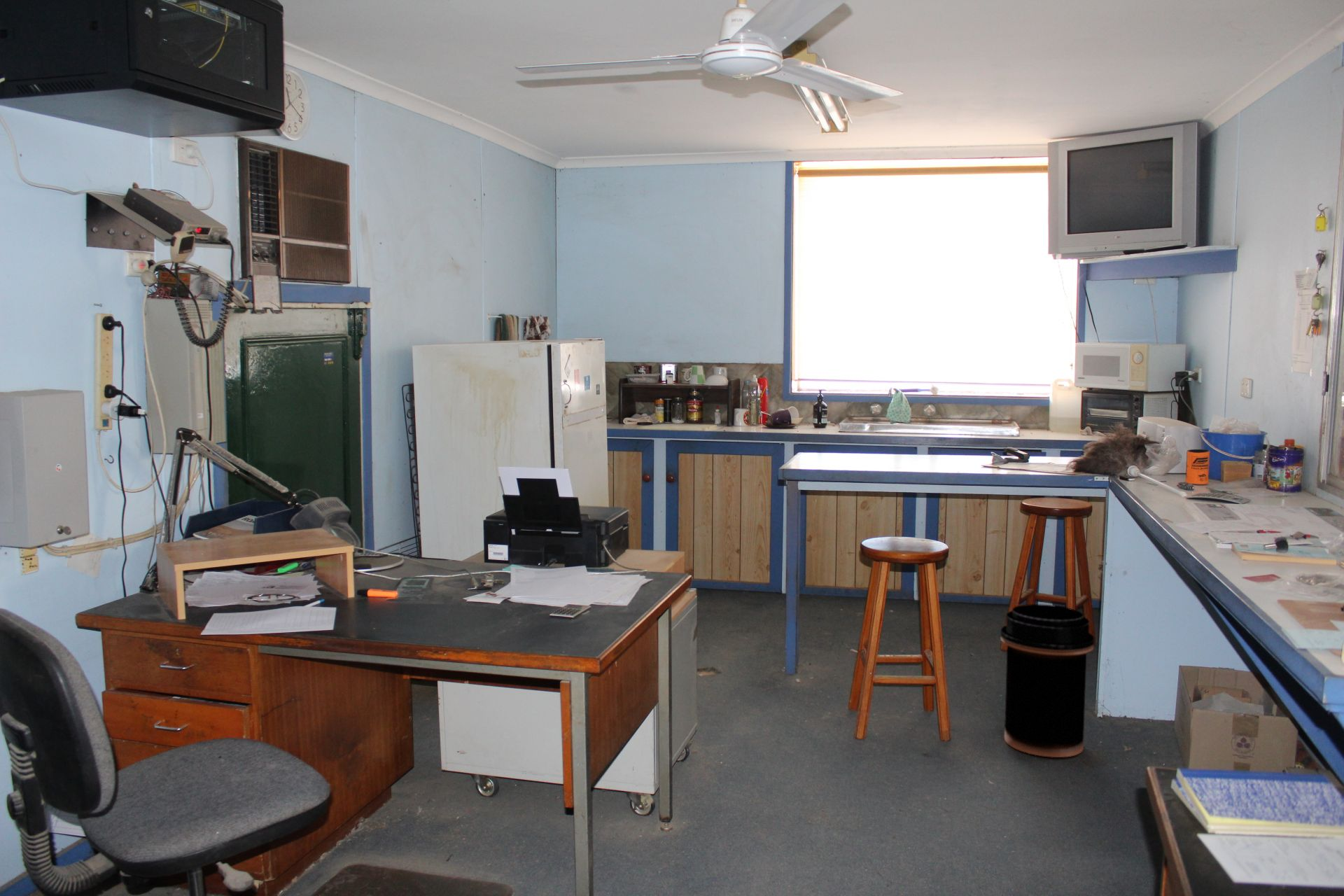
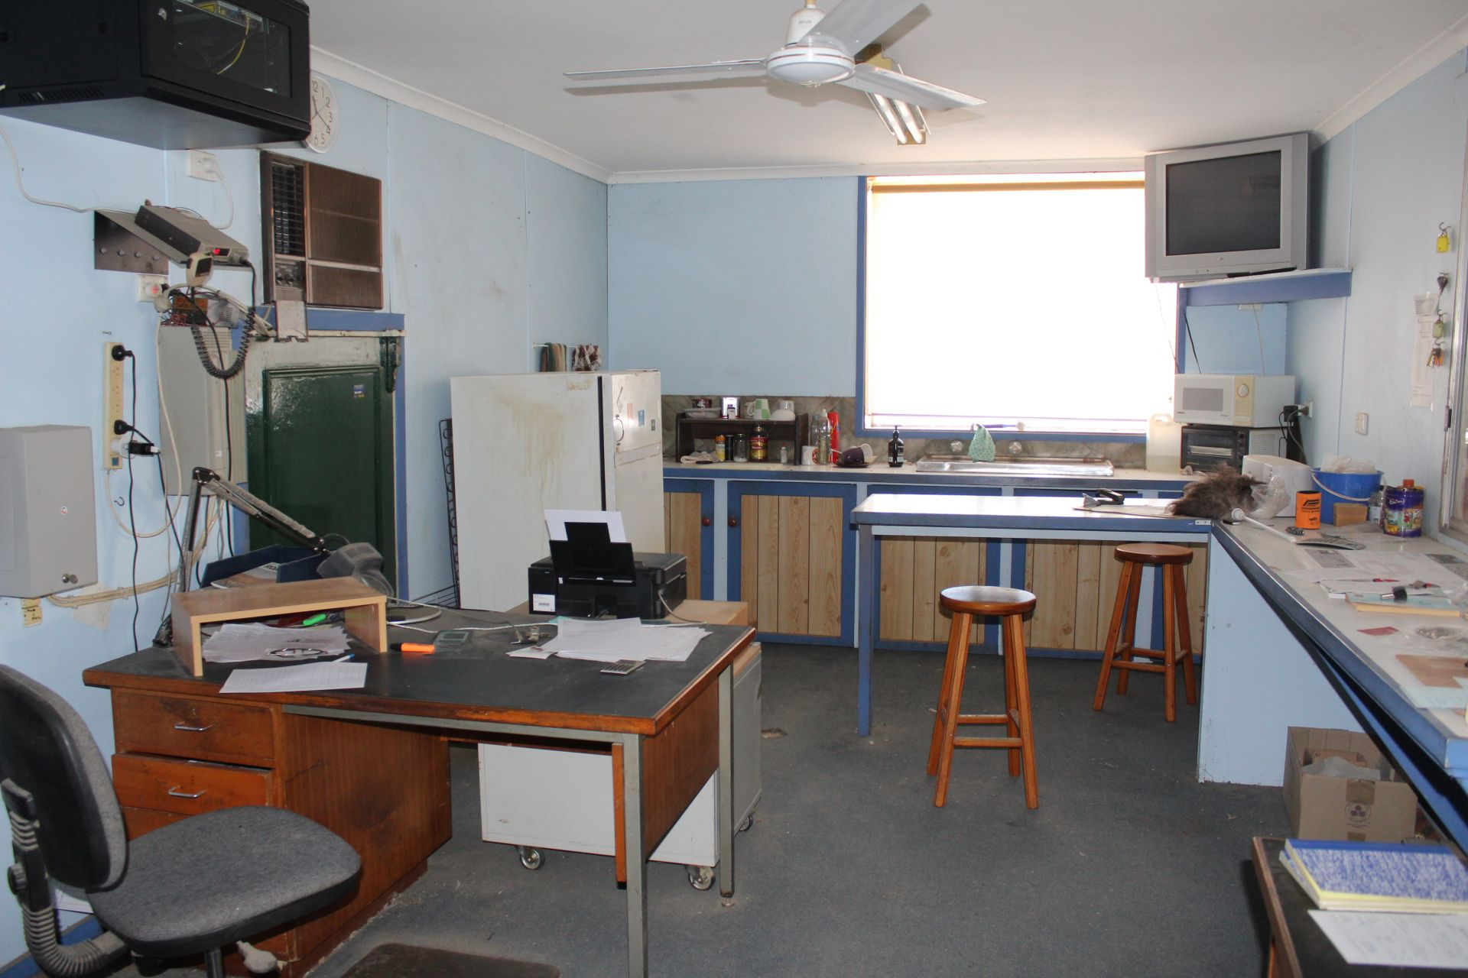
- trash can [1000,603,1095,758]
